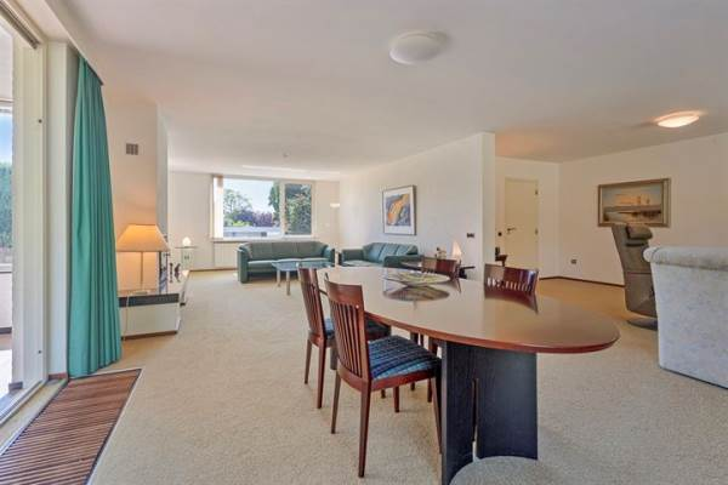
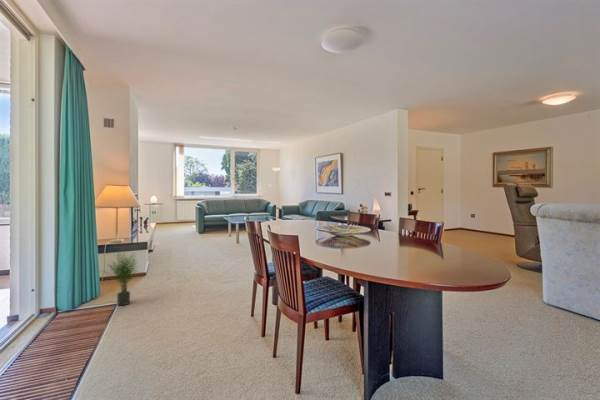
+ potted plant [98,250,141,306]
